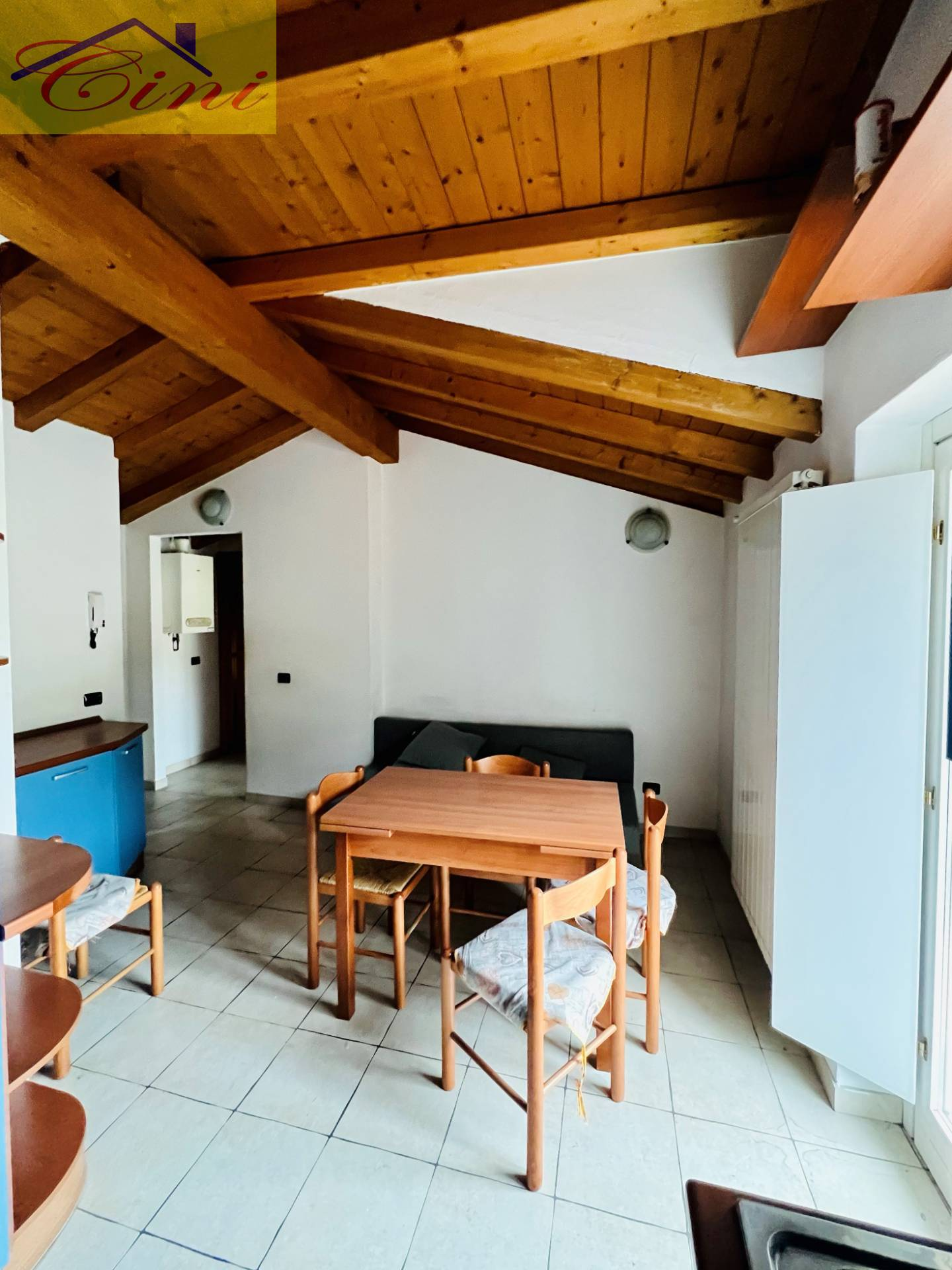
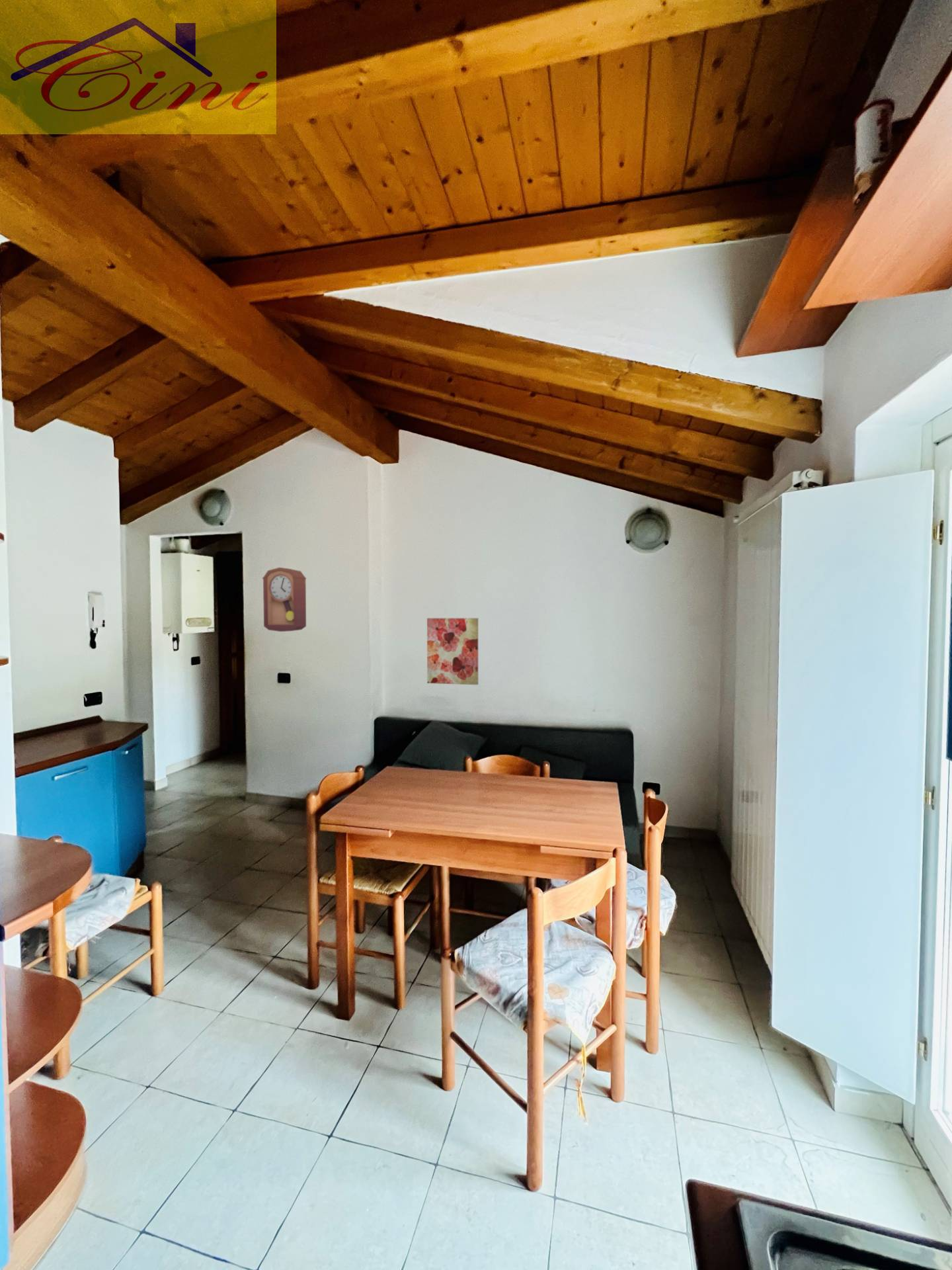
+ pendulum clock [262,567,307,632]
+ wall art [426,618,479,685]
